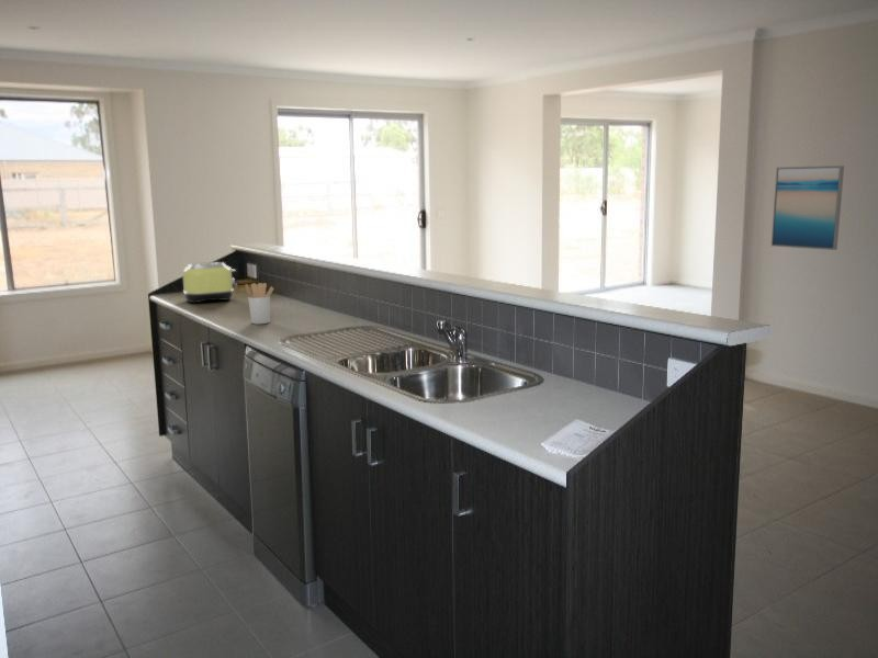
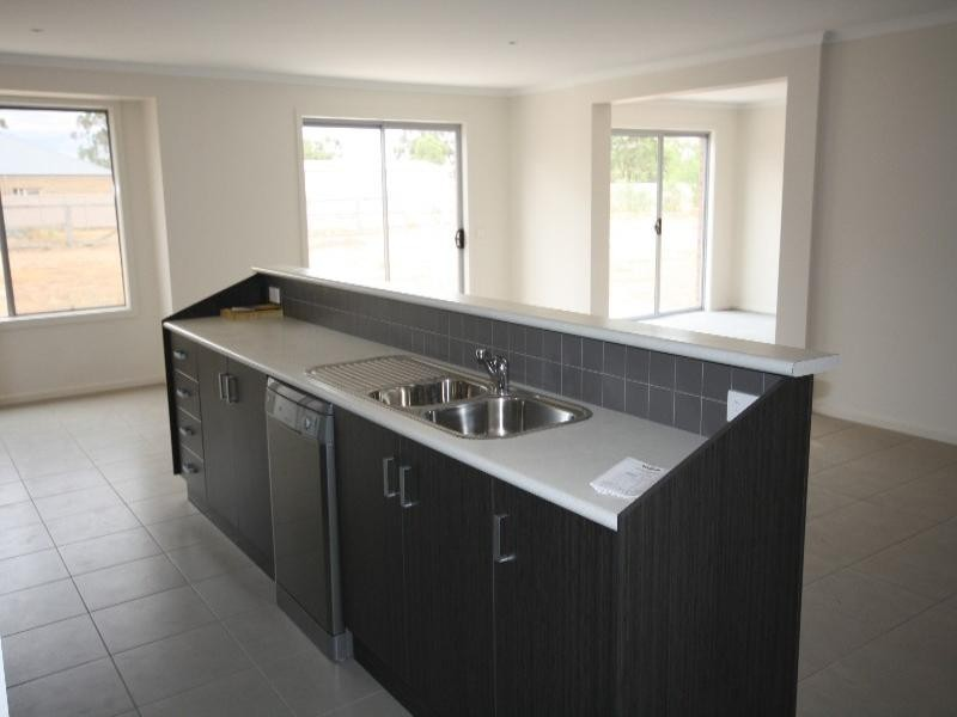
- toaster [182,261,239,305]
- wall art [770,164,845,251]
- utensil holder [244,282,274,325]
